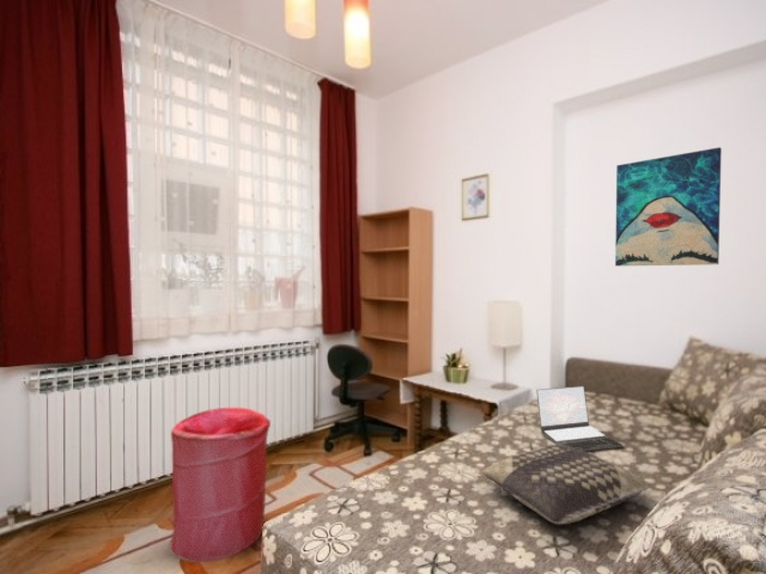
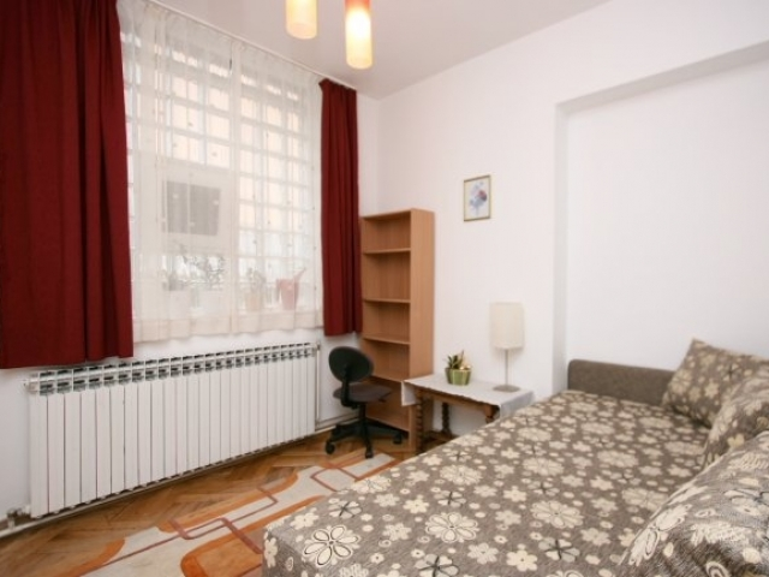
- laptop [535,385,624,452]
- wall art [614,146,723,267]
- cushion [481,444,651,525]
- laundry hamper [169,407,272,563]
